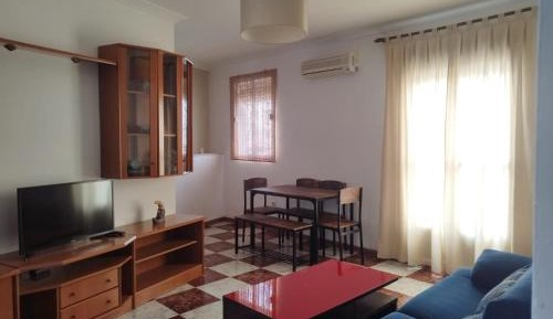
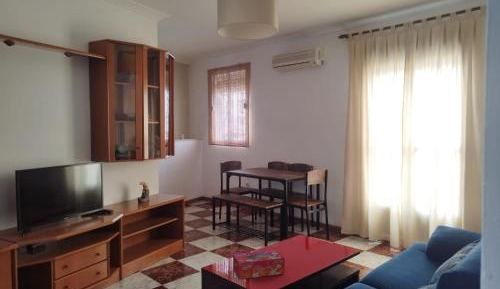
+ tissue box [232,249,286,280]
